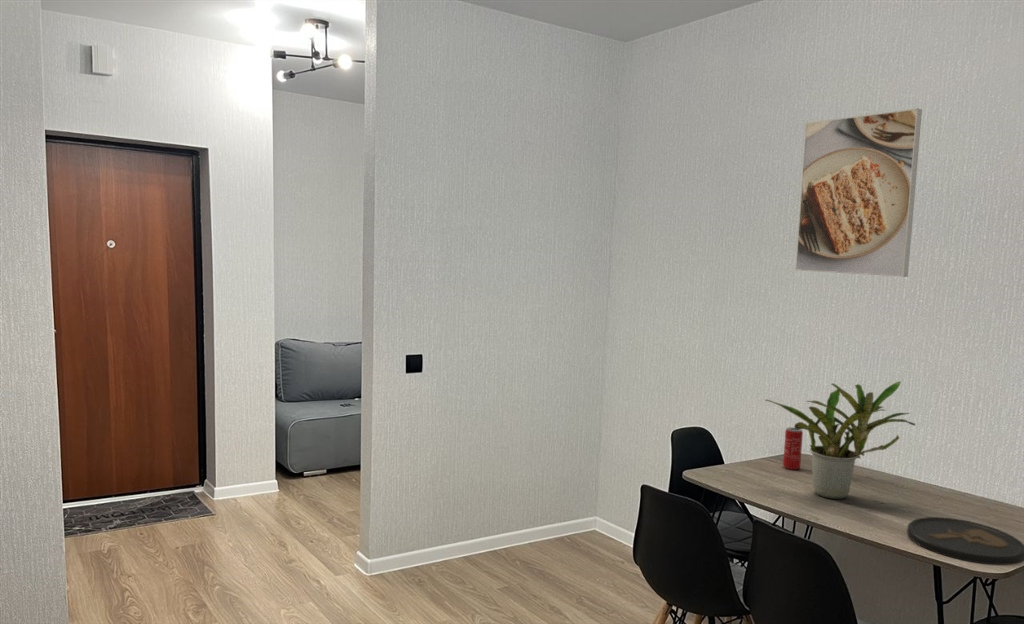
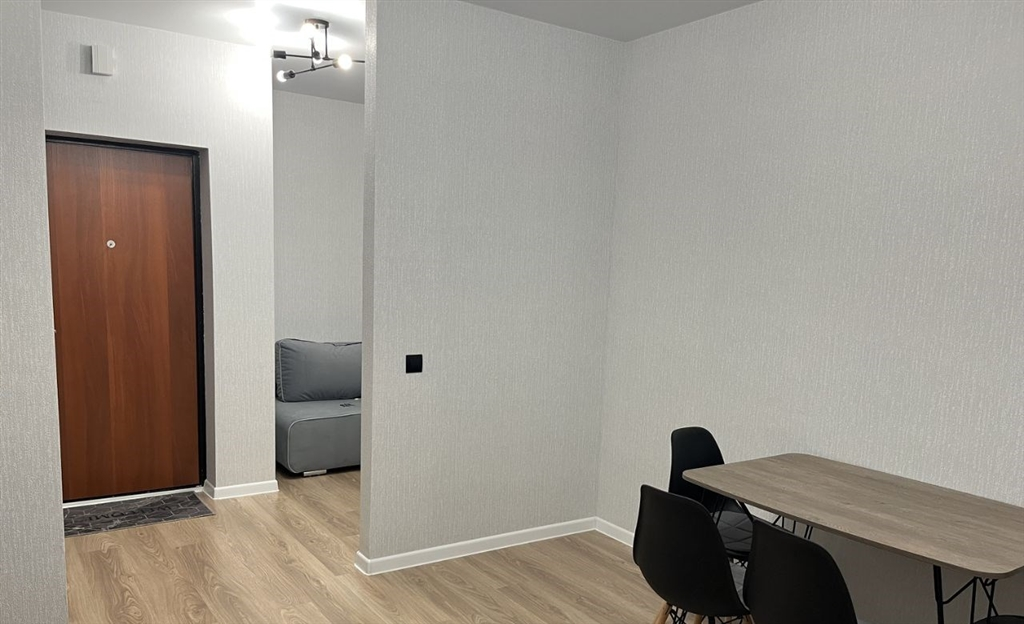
- potted plant [764,380,916,500]
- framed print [794,107,923,278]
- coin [906,516,1024,566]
- beverage can [782,427,804,471]
